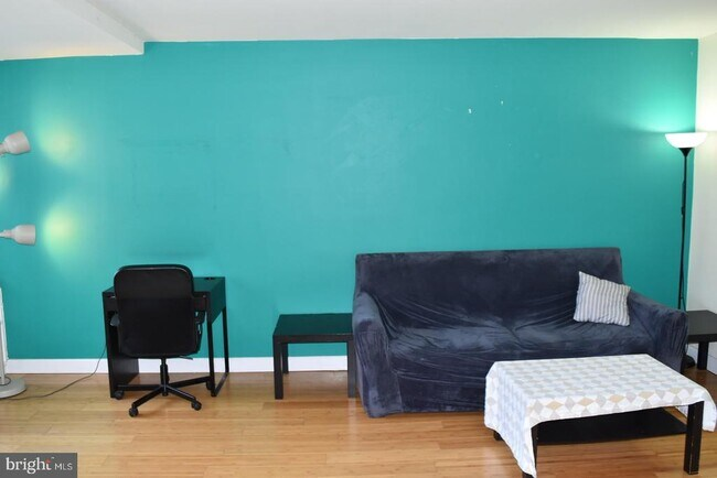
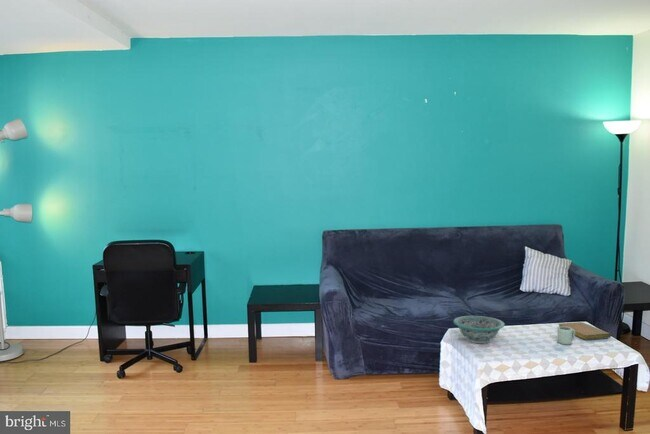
+ notebook [557,321,612,341]
+ cup [556,326,576,346]
+ decorative bowl [453,315,506,344]
